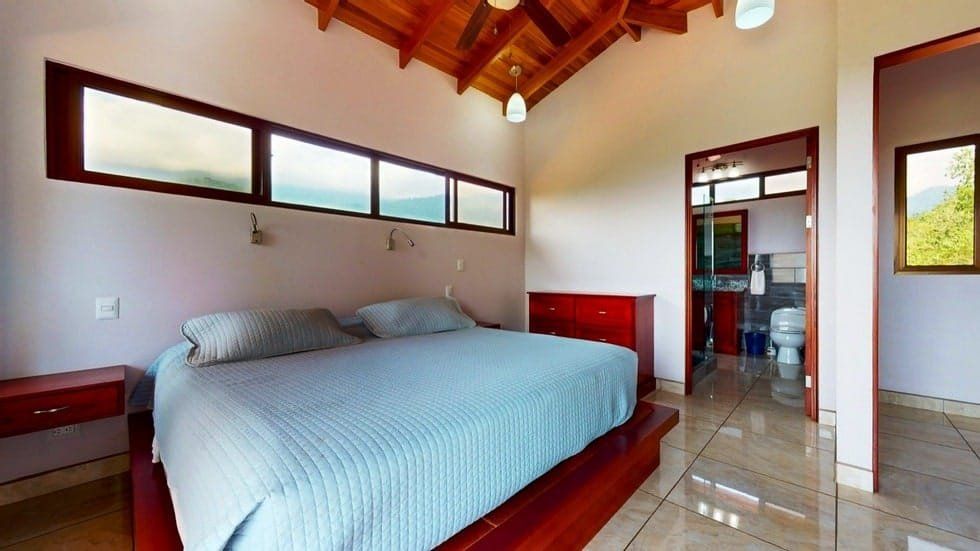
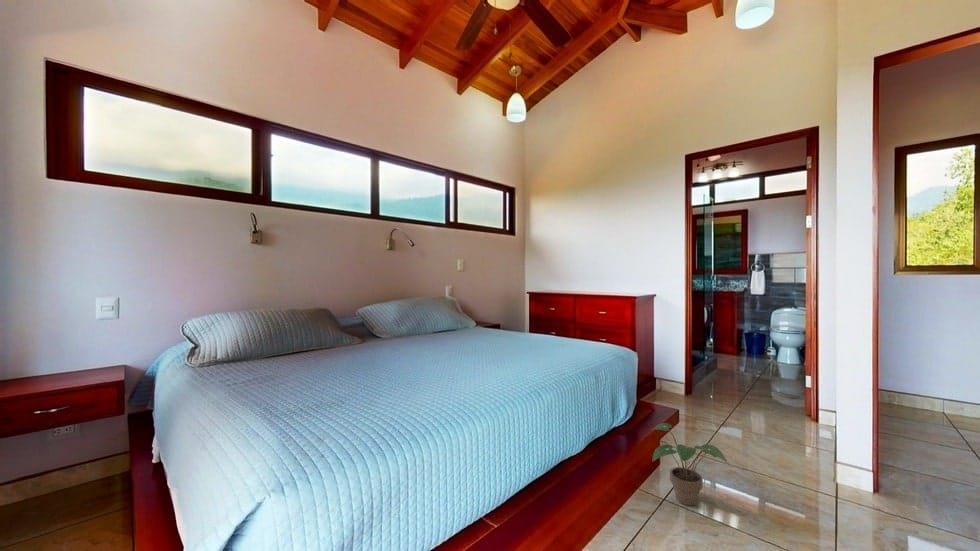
+ potted plant [651,422,730,507]
